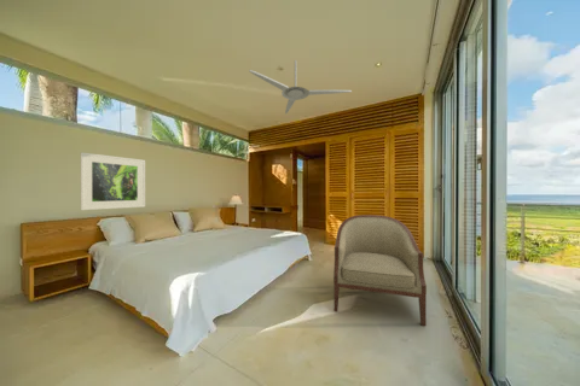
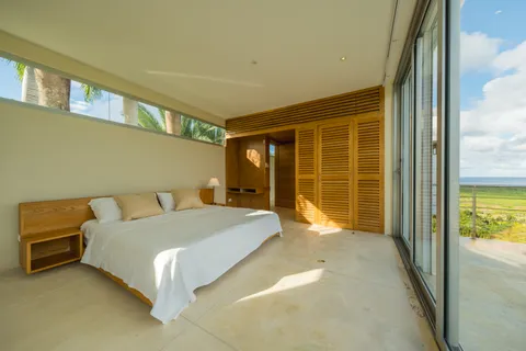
- chair [332,214,428,327]
- ceiling fan [248,59,353,115]
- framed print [80,151,146,211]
